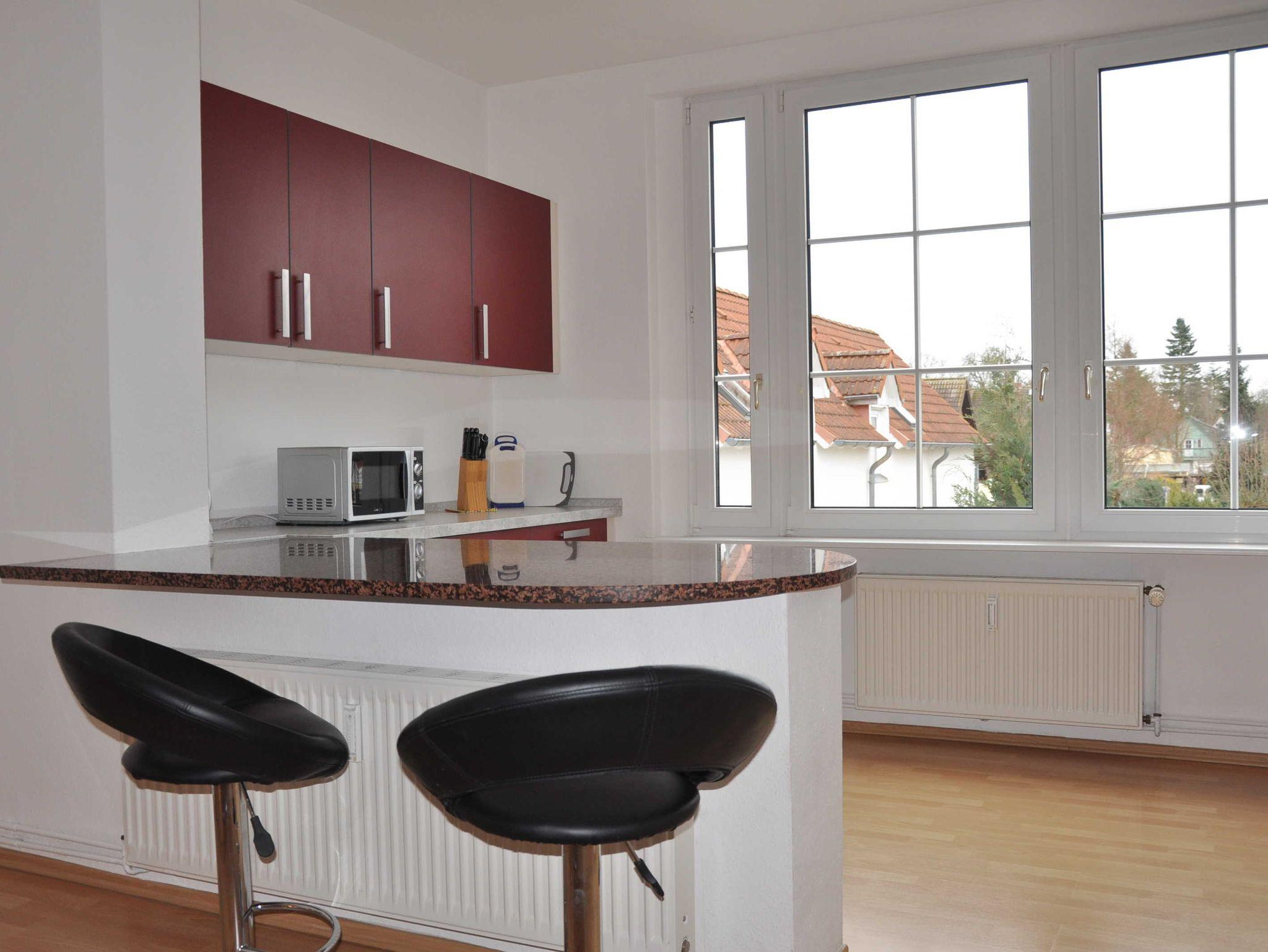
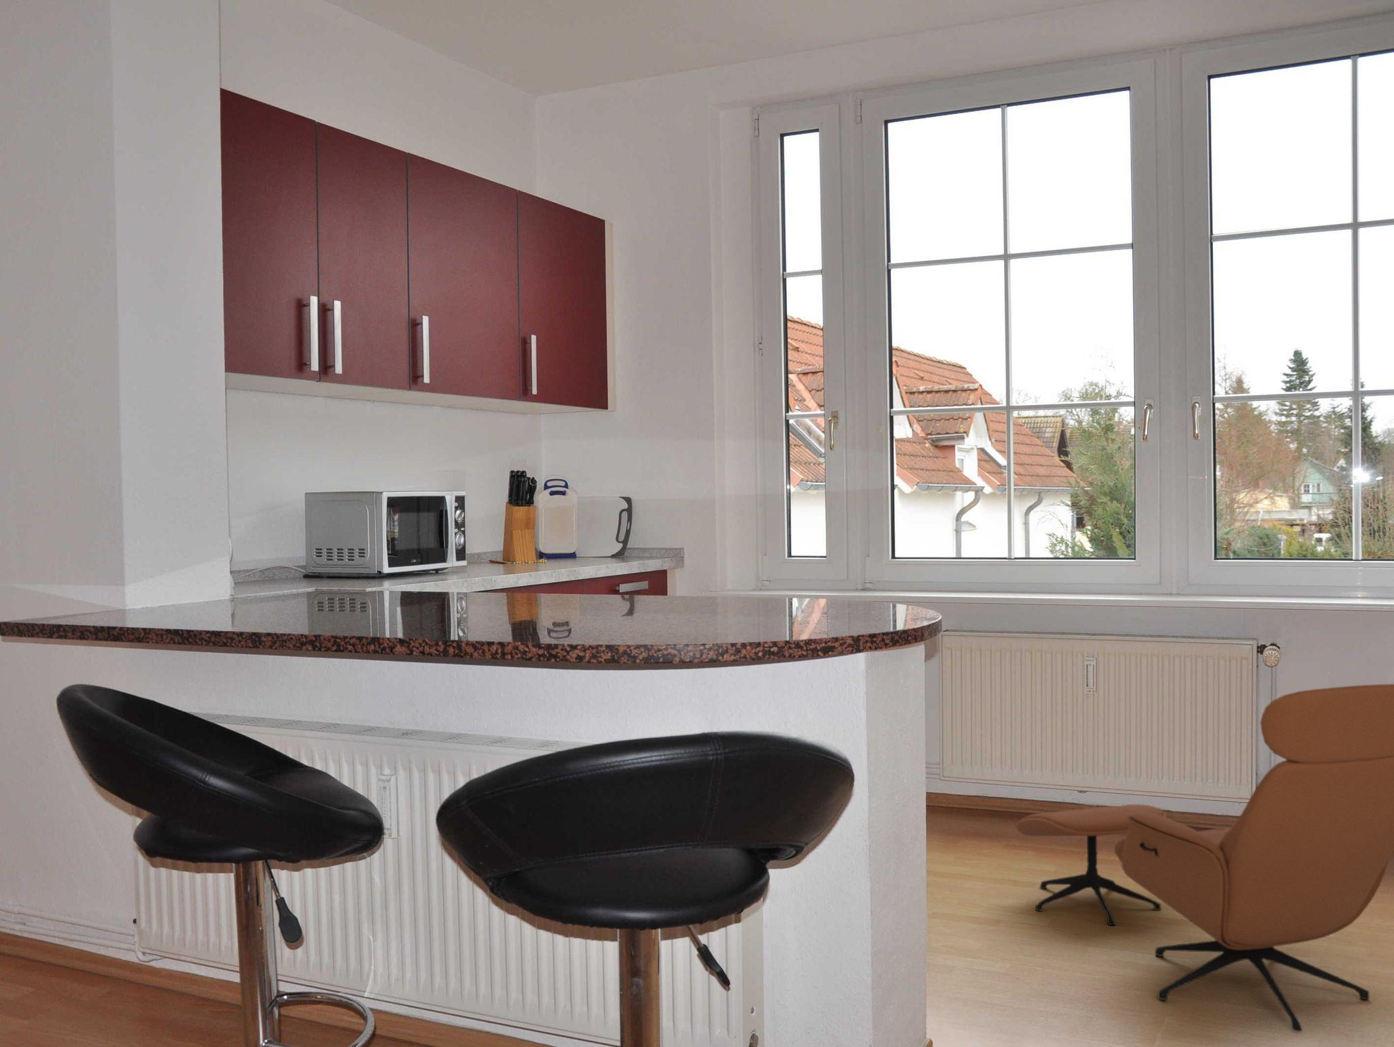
+ armchair [1016,683,1394,1032]
